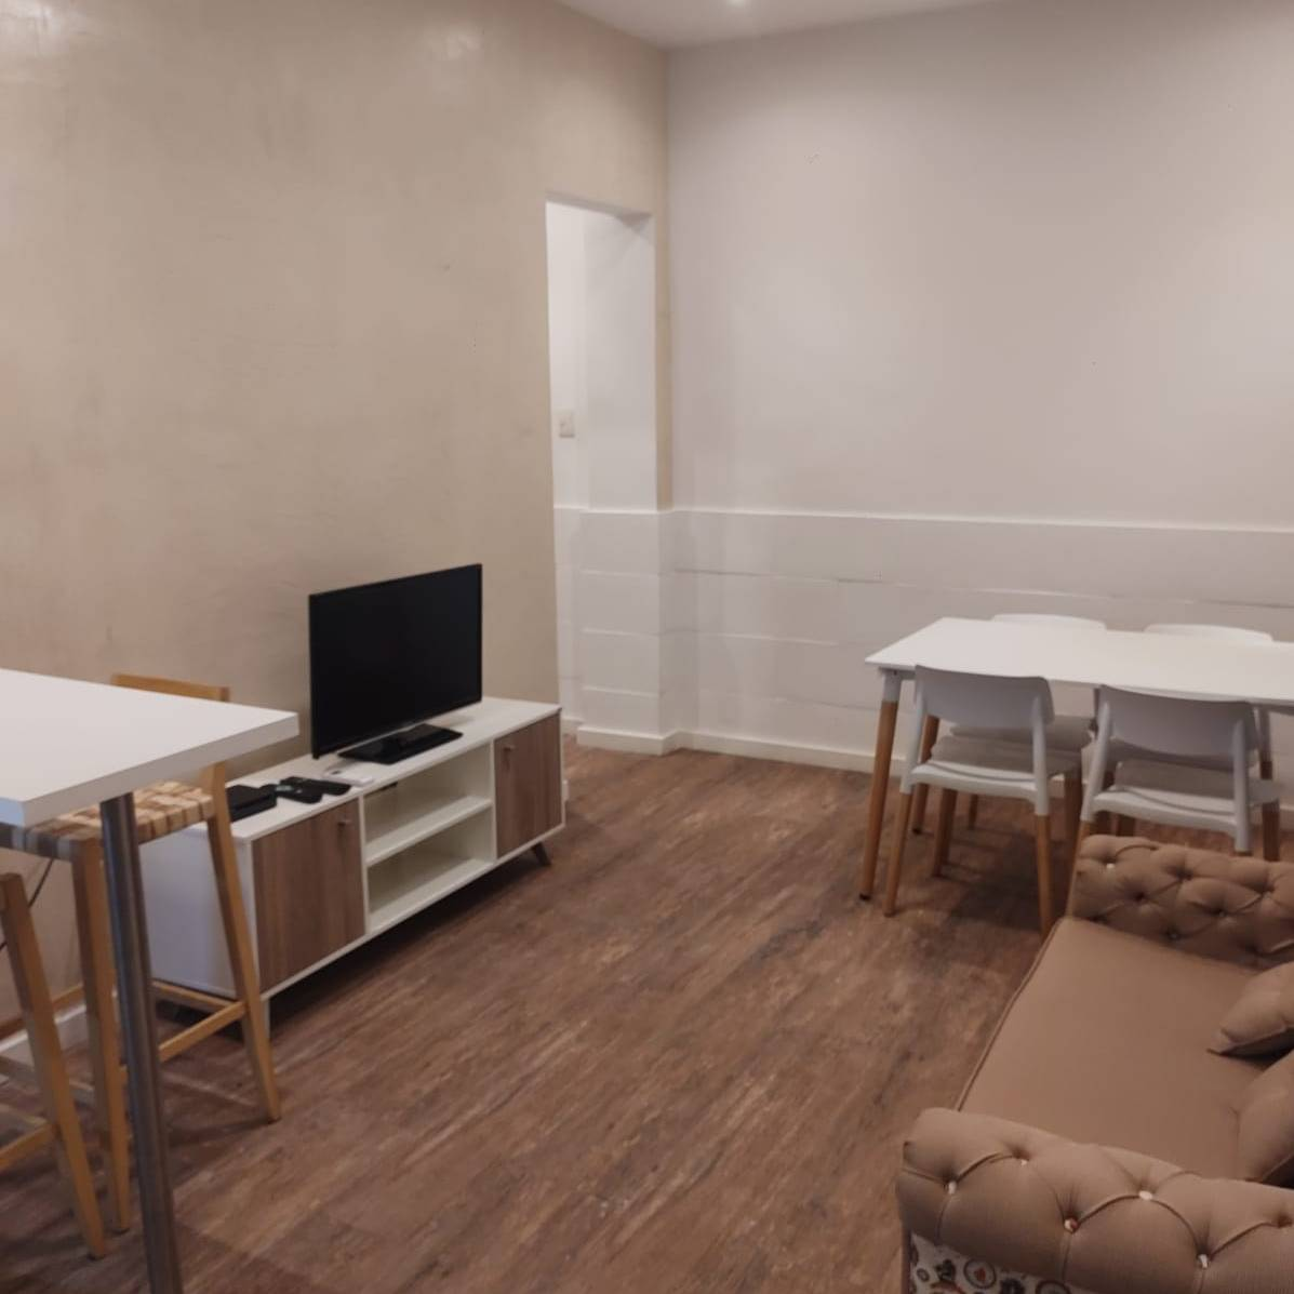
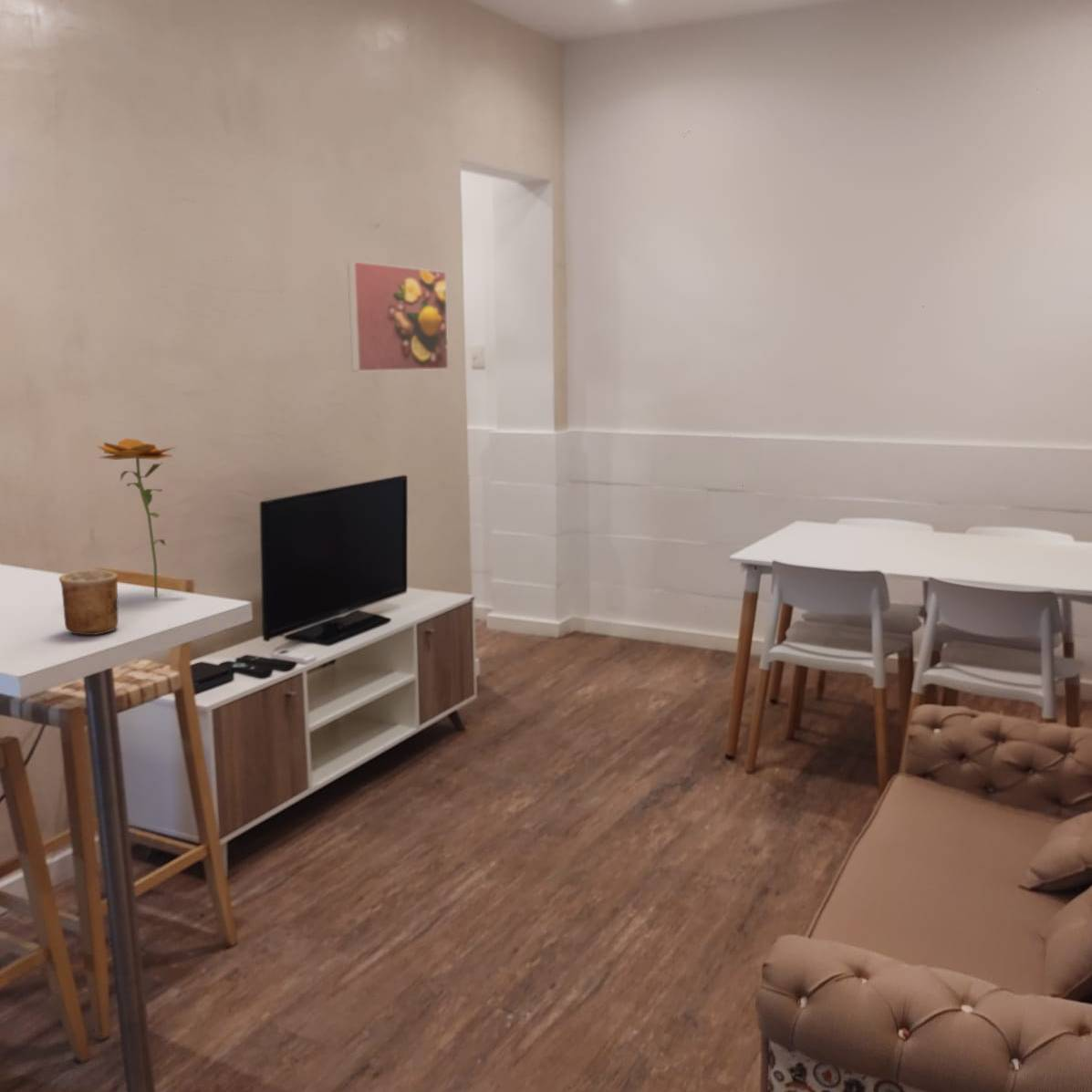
+ flower [96,437,188,599]
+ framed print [347,260,449,372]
+ cup [58,569,120,636]
